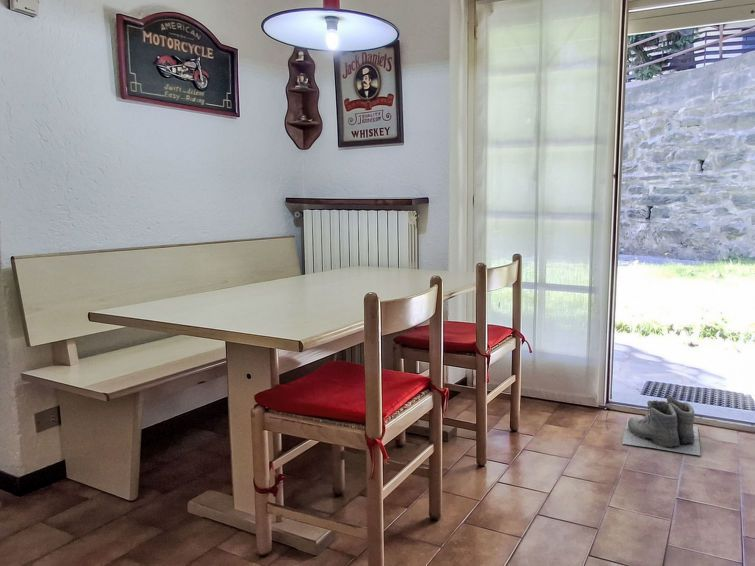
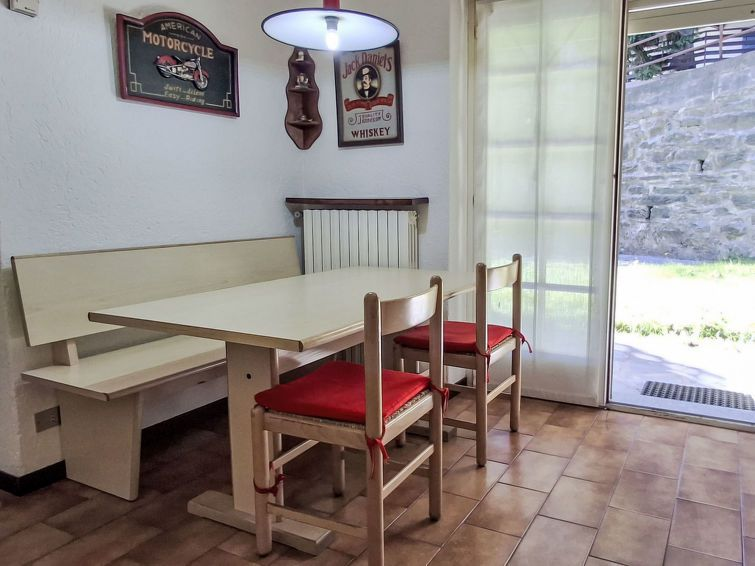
- boots [621,395,702,457]
